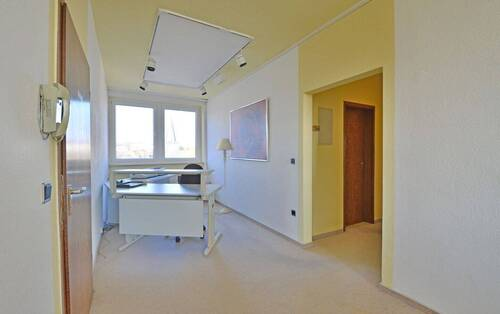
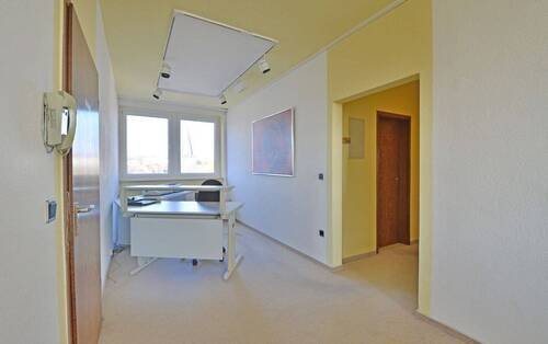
- floor lamp [215,138,234,214]
